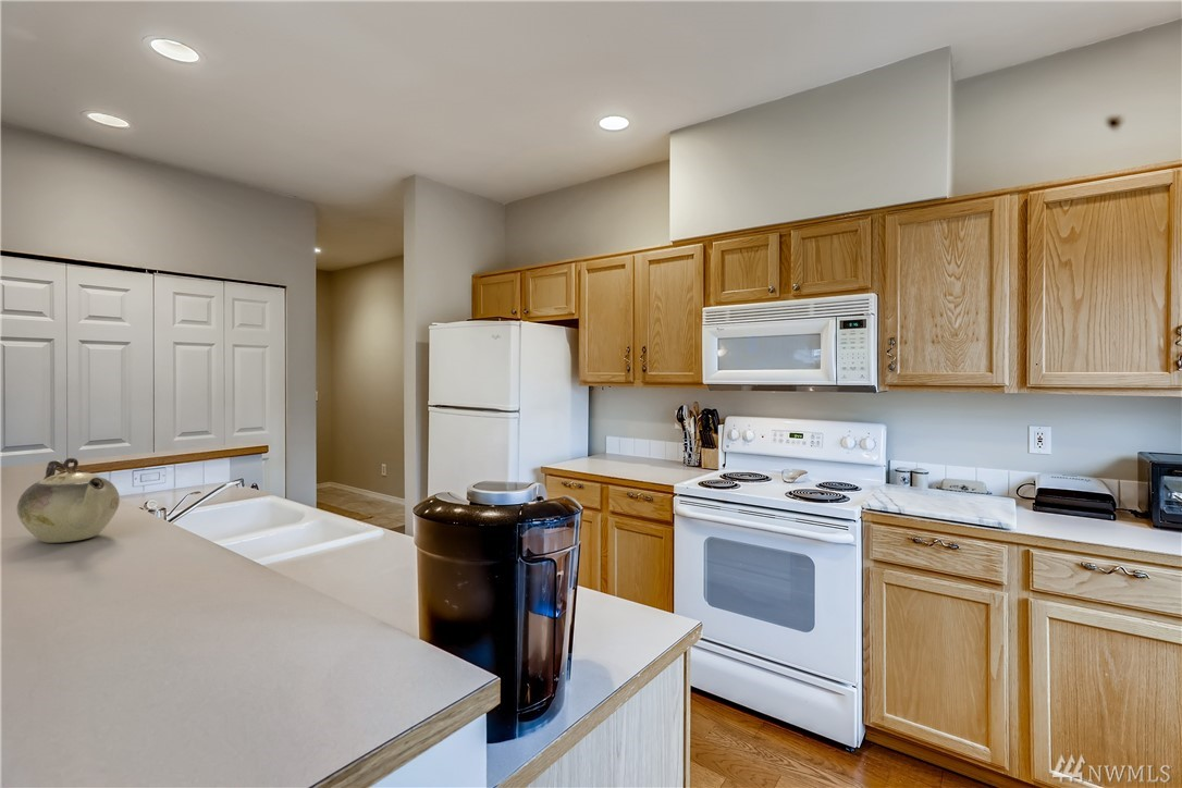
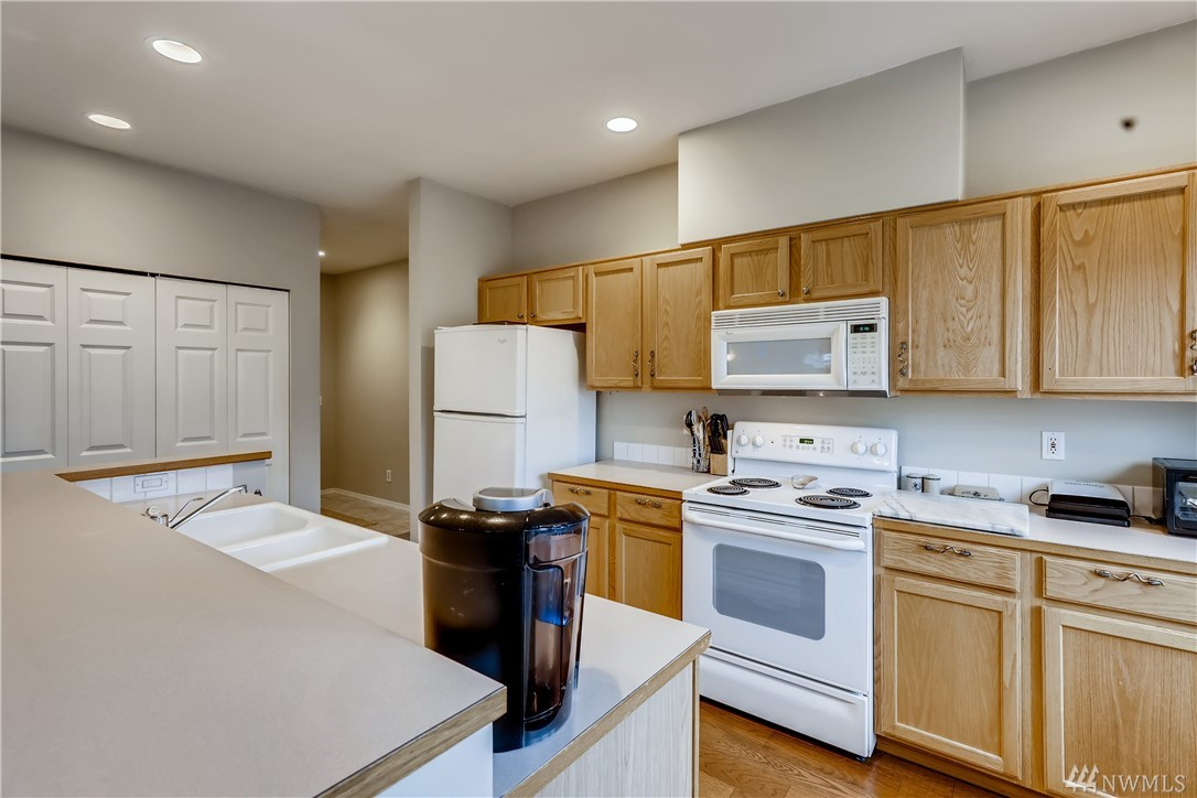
- teapot [15,457,121,544]
